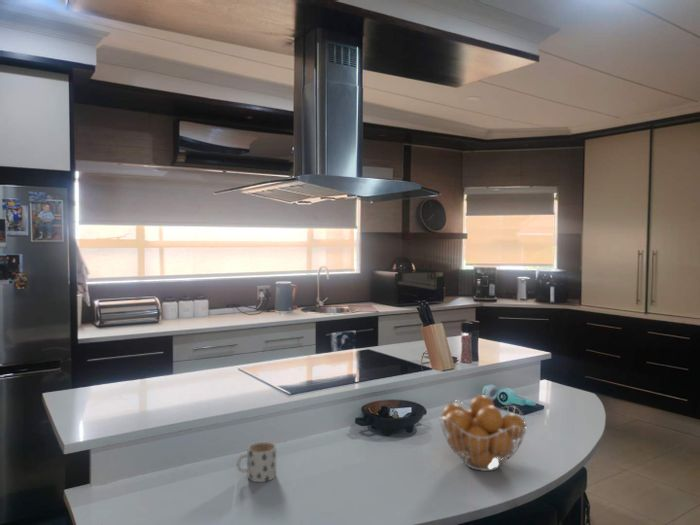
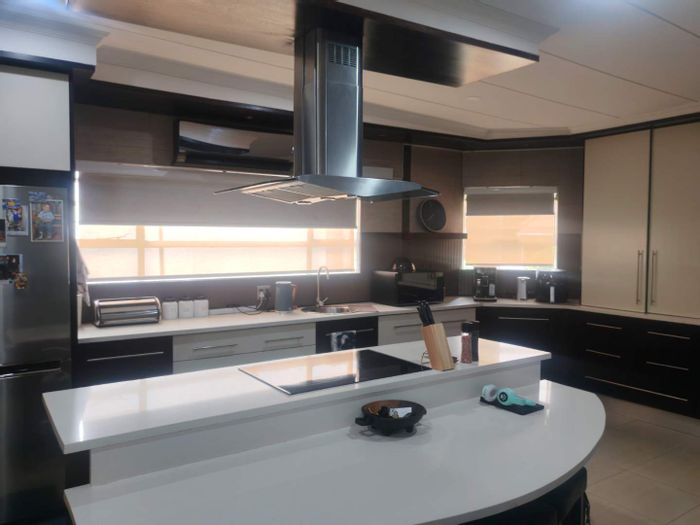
- mug [236,441,277,483]
- fruit basket [438,394,528,472]
